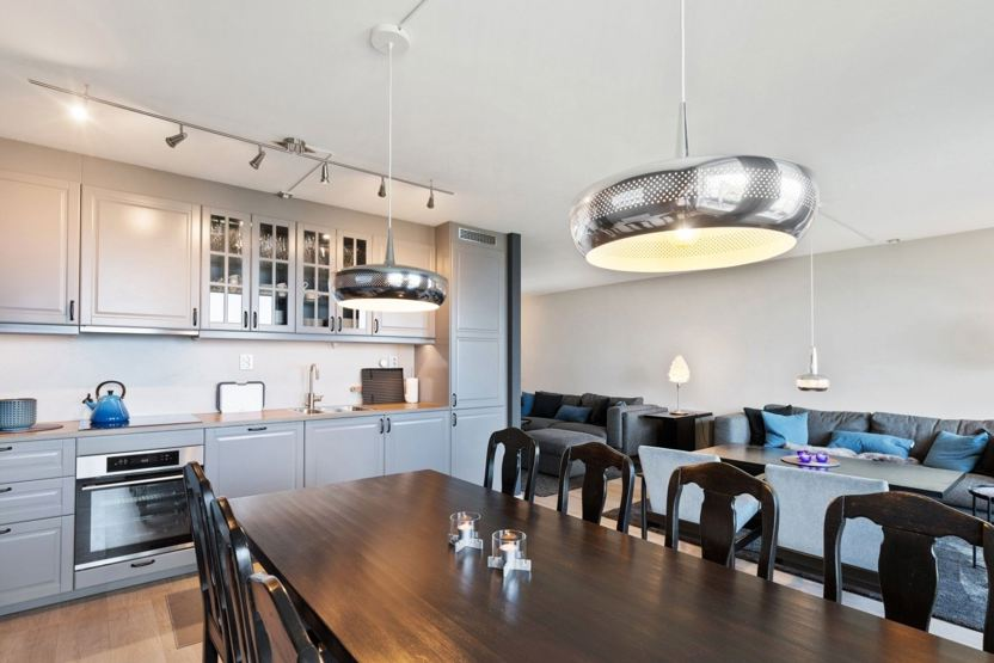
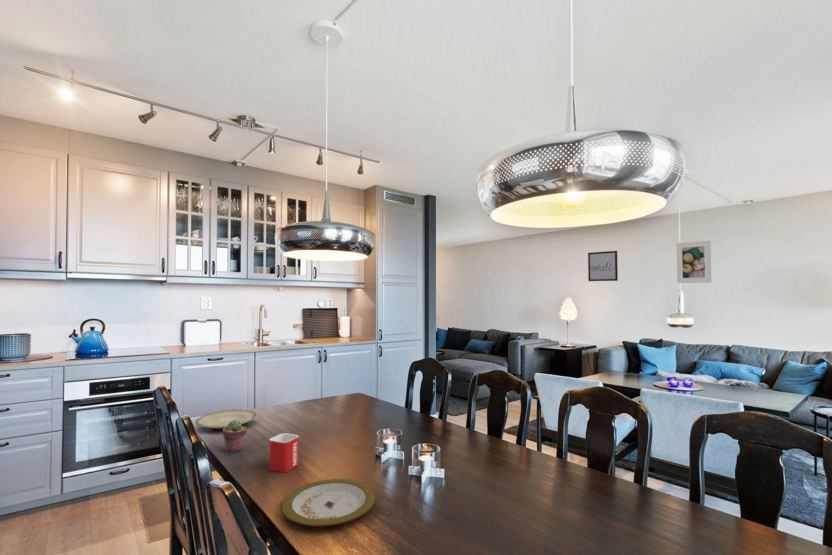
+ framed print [676,240,712,284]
+ plate [194,409,257,430]
+ potted succulent [222,420,248,453]
+ mug [268,432,300,473]
+ wall art [587,250,619,282]
+ plate [280,478,377,528]
